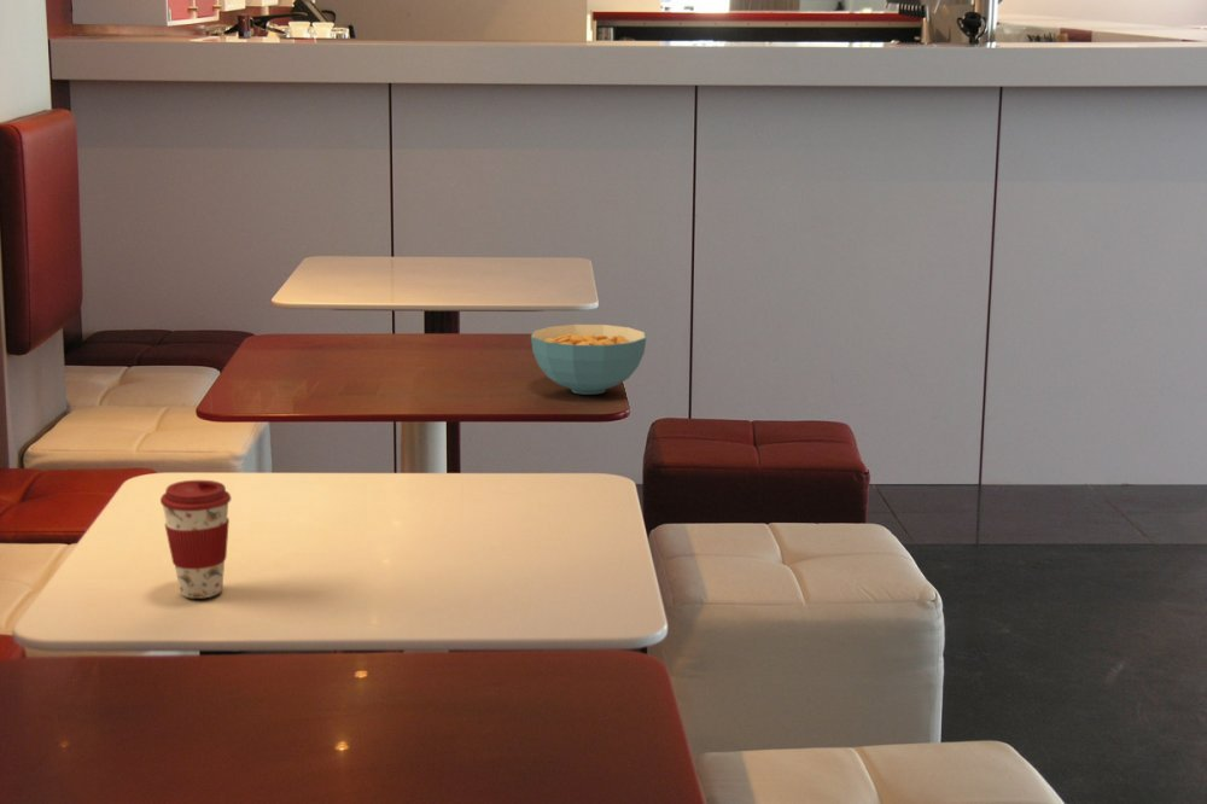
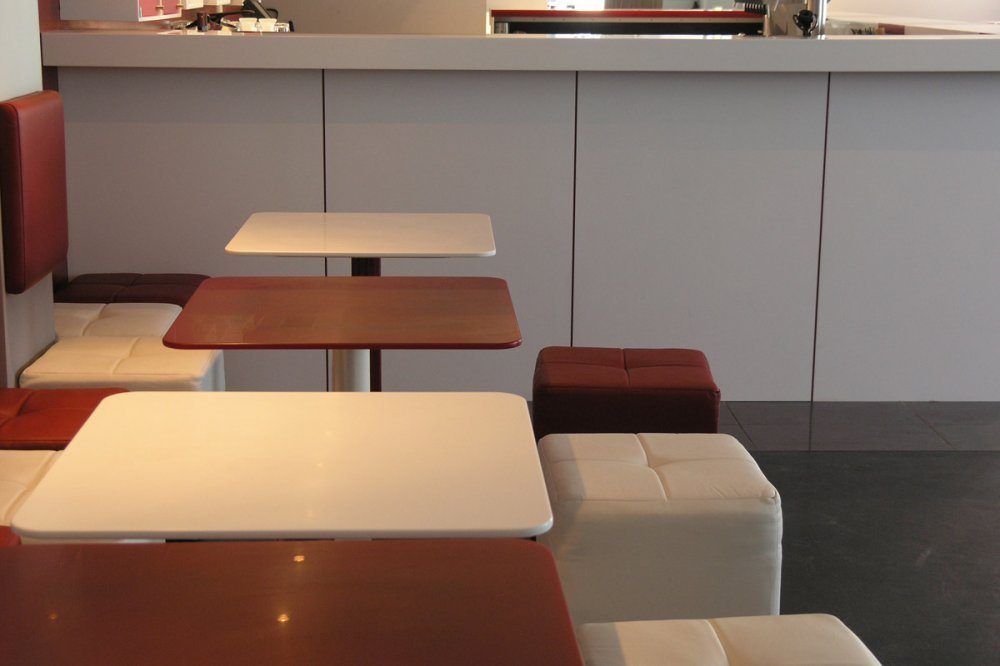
- coffee cup [159,479,232,600]
- cereal bowl [530,324,647,396]
